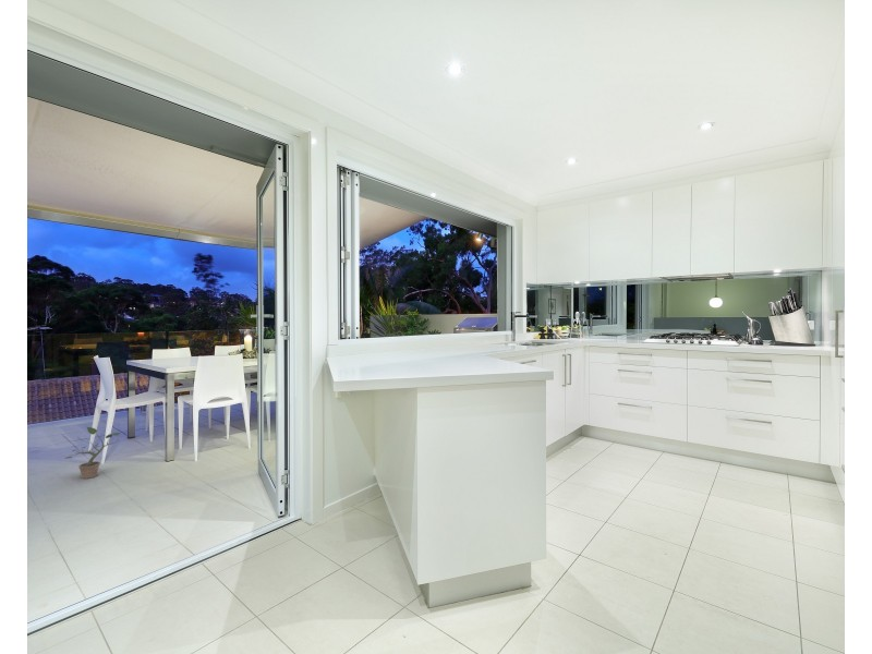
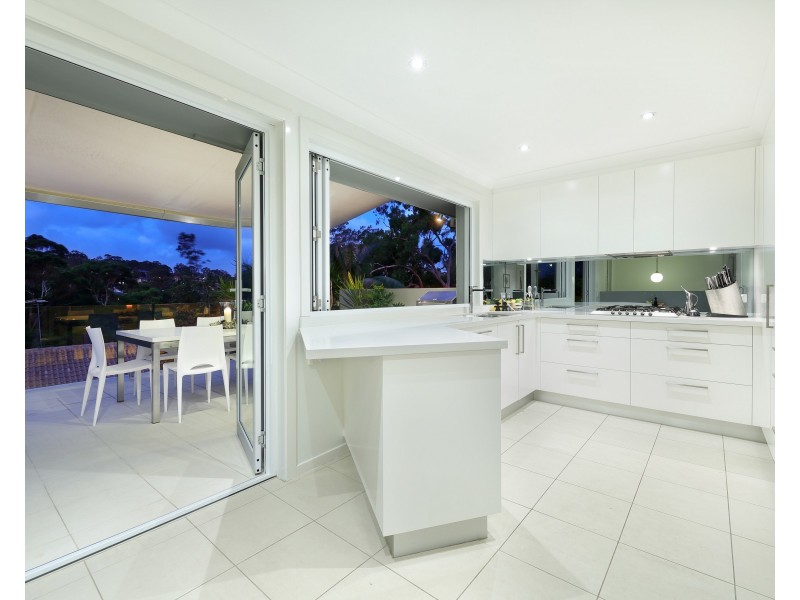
- potted plant [63,426,121,480]
